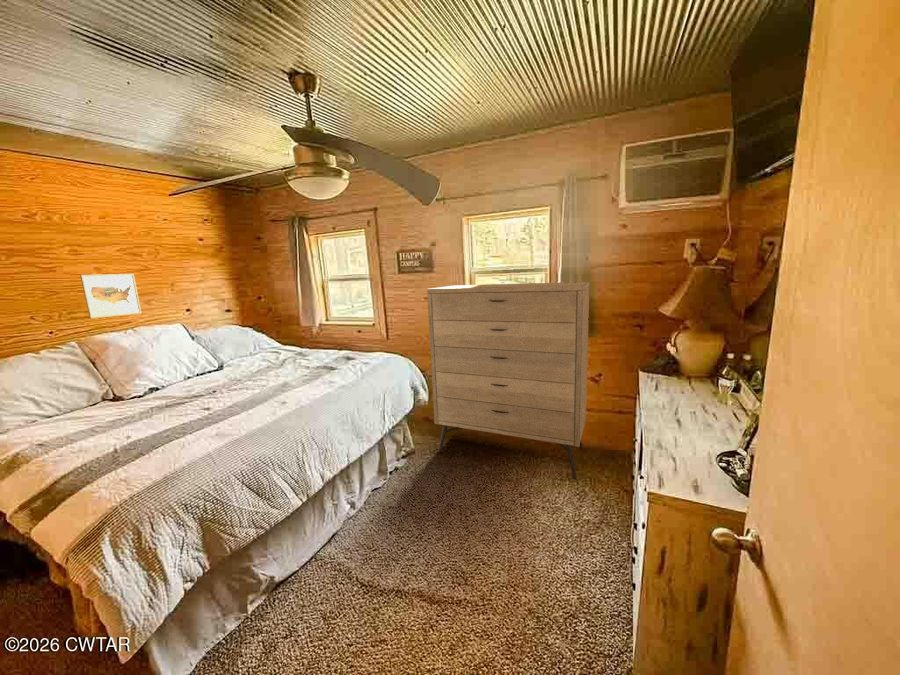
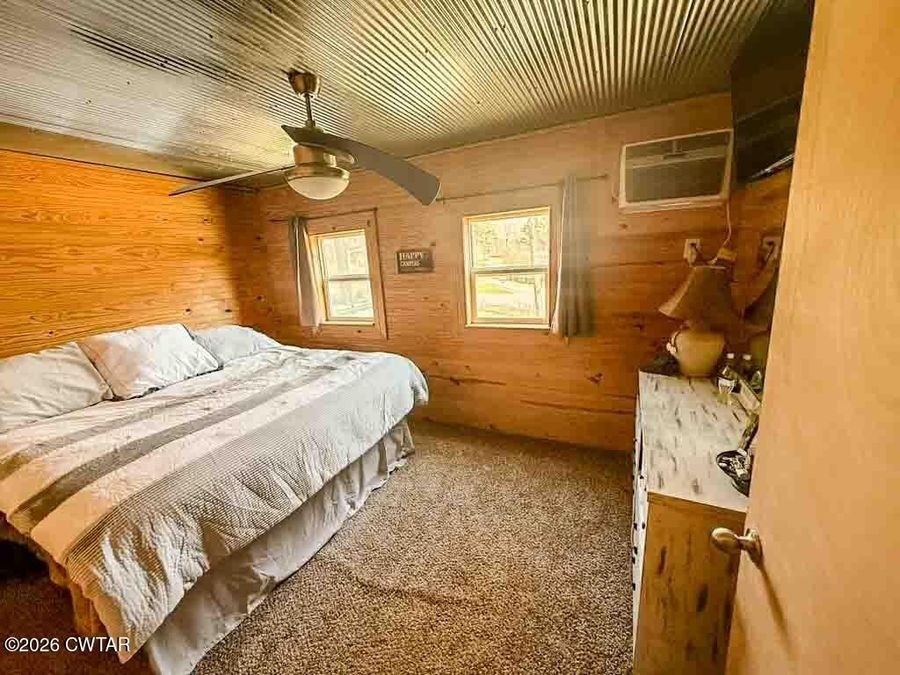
- wall art [79,273,142,319]
- dresser [426,281,591,480]
